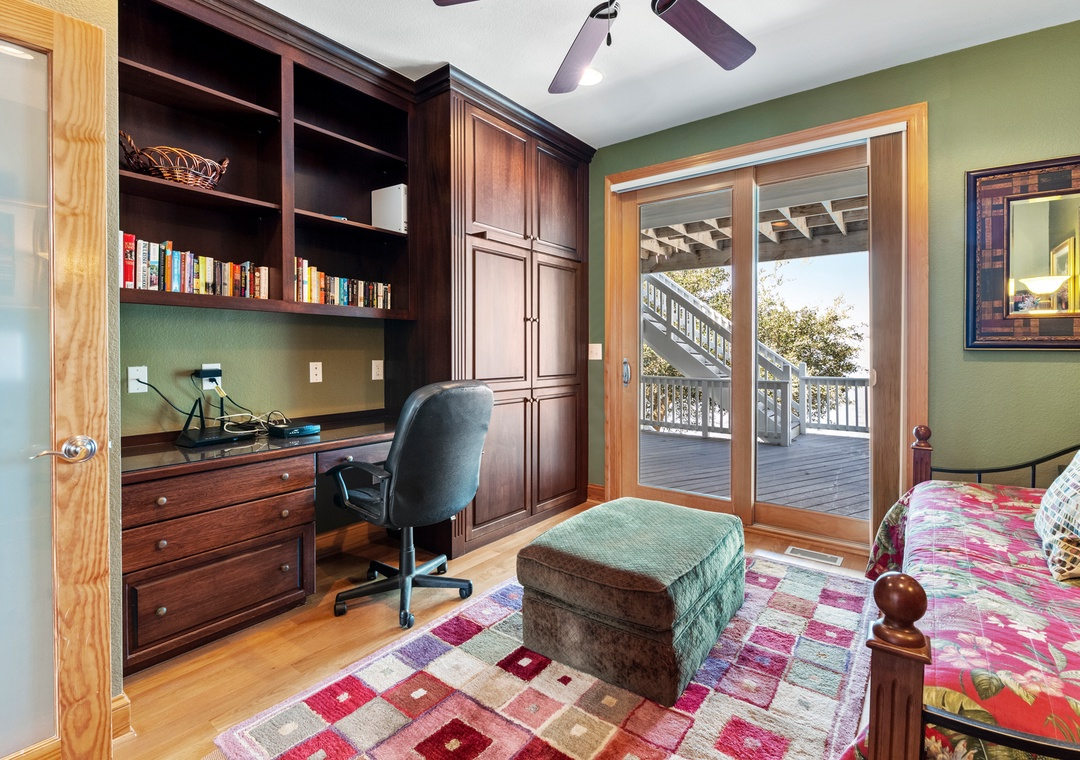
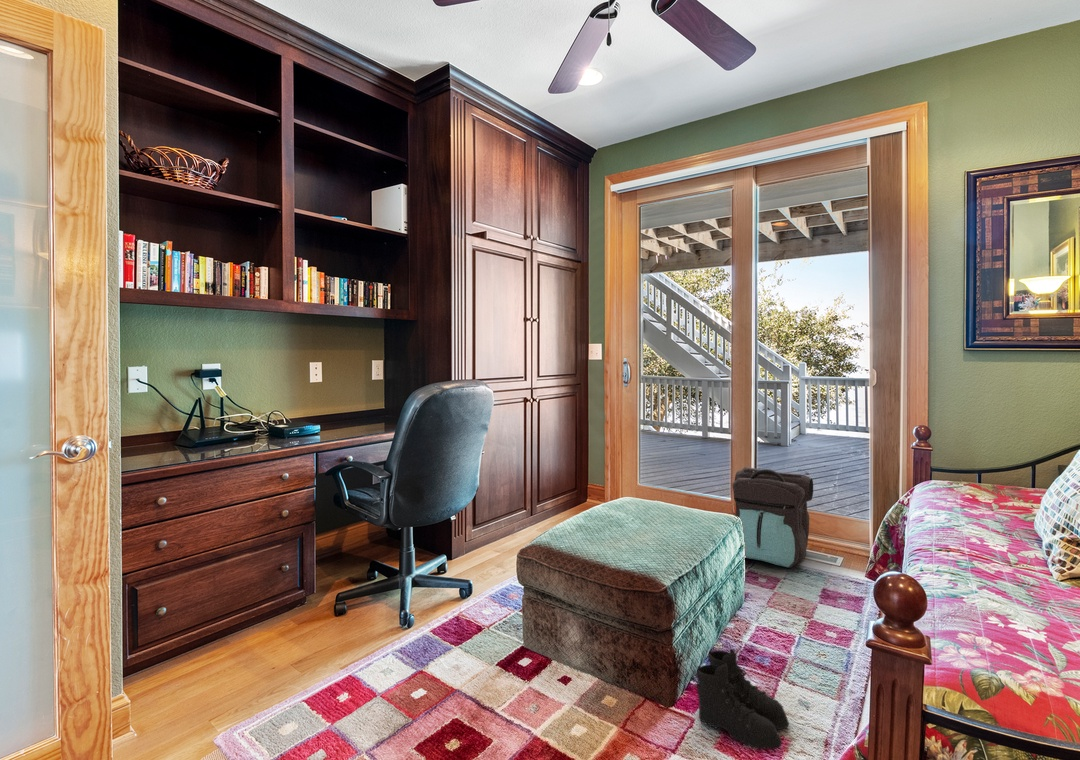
+ boots [693,648,790,751]
+ backpack [731,466,814,569]
